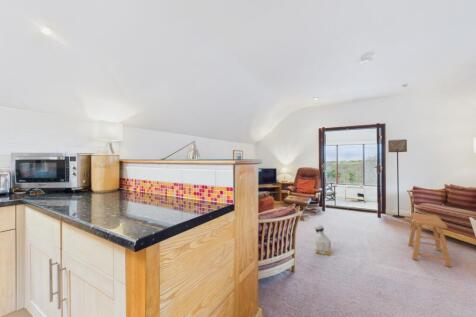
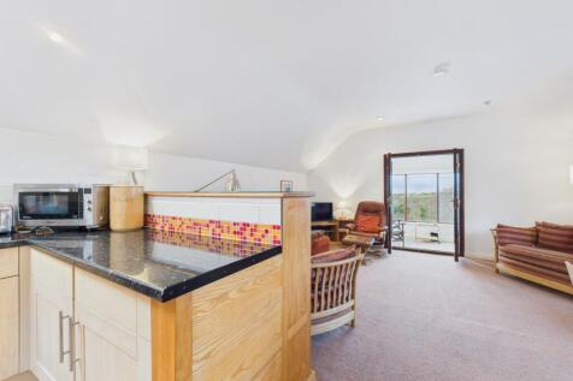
- stool [407,212,453,268]
- floor lamp [387,139,408,219]
- bag [313,224,332,257]
